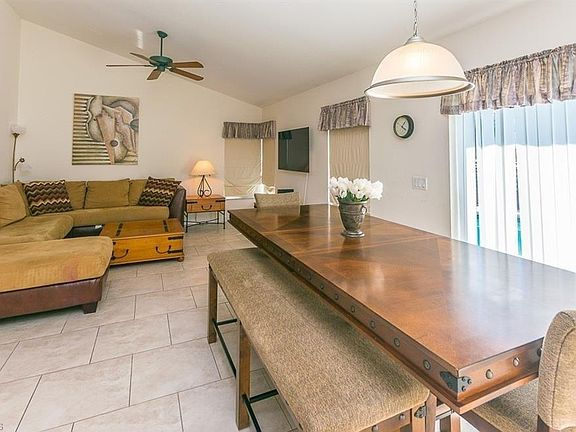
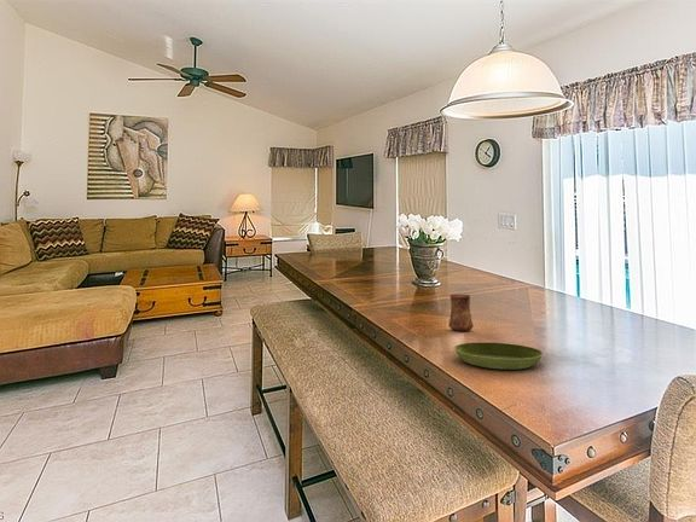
+ cup [447,294,475,332]
+ saucer [453,342,544,371]
